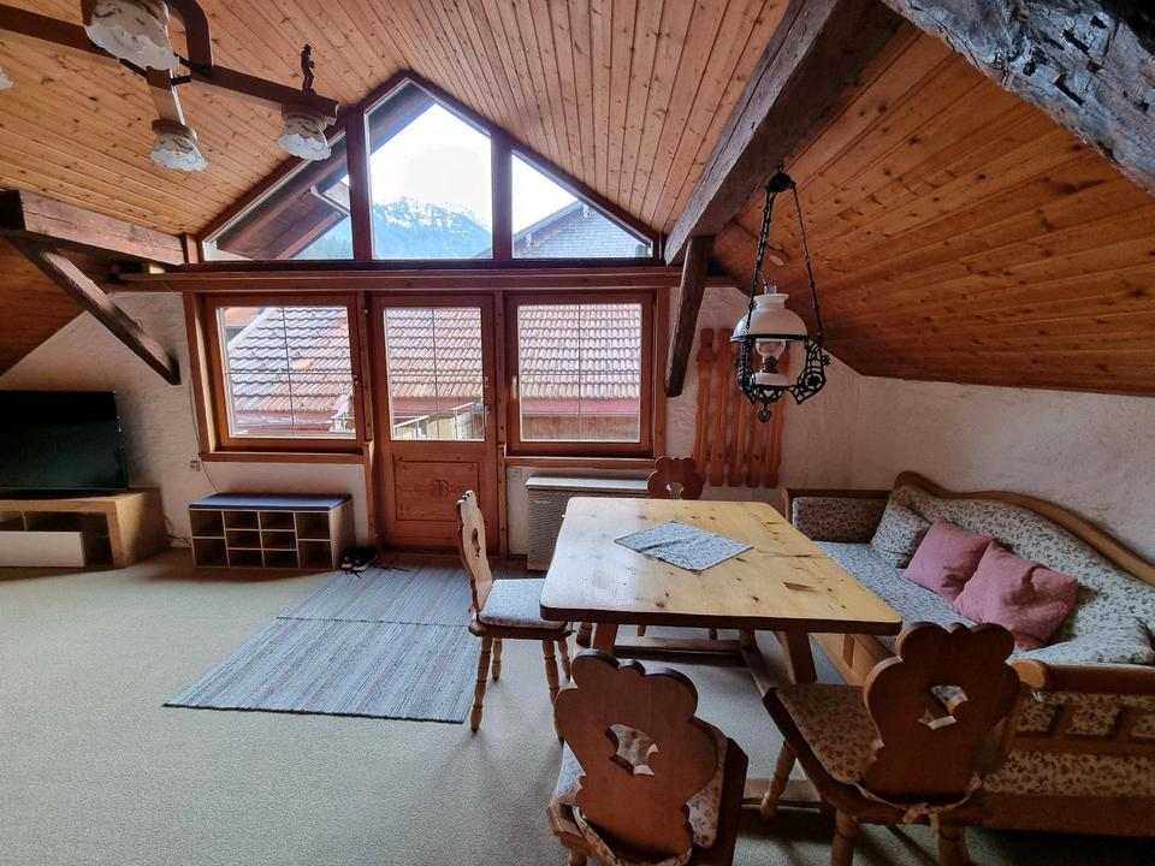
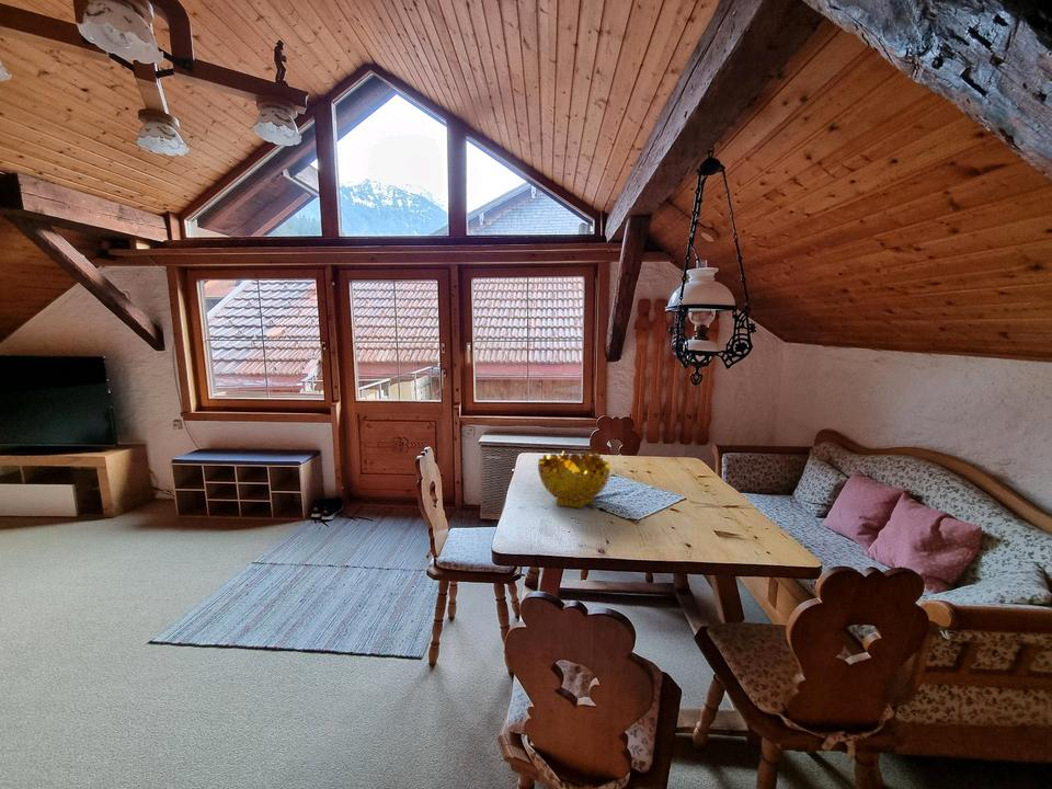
+ decorative bowl [537,449,611,510]
